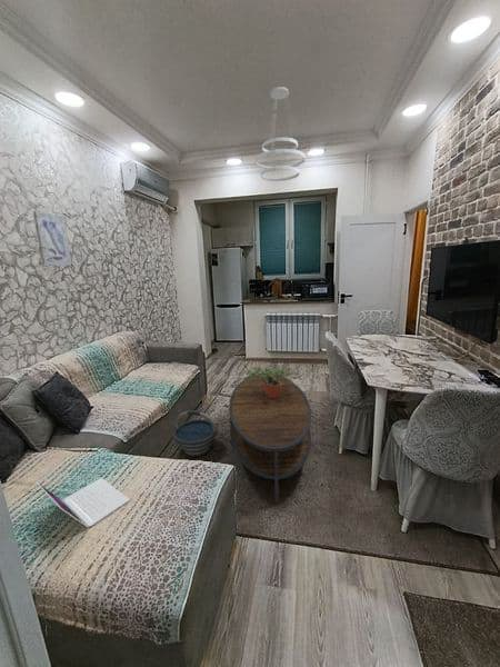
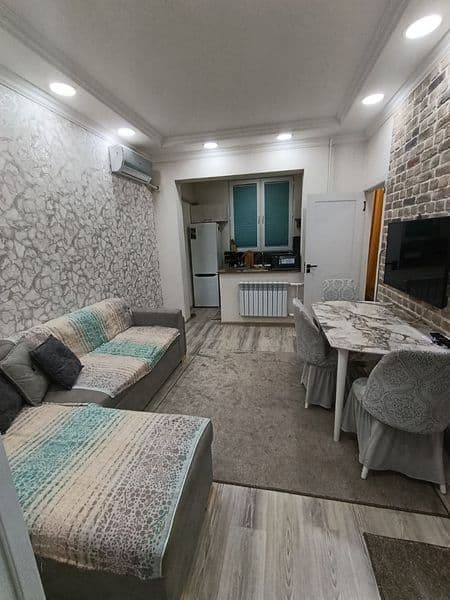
- laptop [34,477,130,528]
- potted plant [241,366,304,398]
- bucket [172,409,219,458]
- chandelier [253,86,307,182]
- wall art [32,210,72,267]
- coffee table [228,374,312,504]
